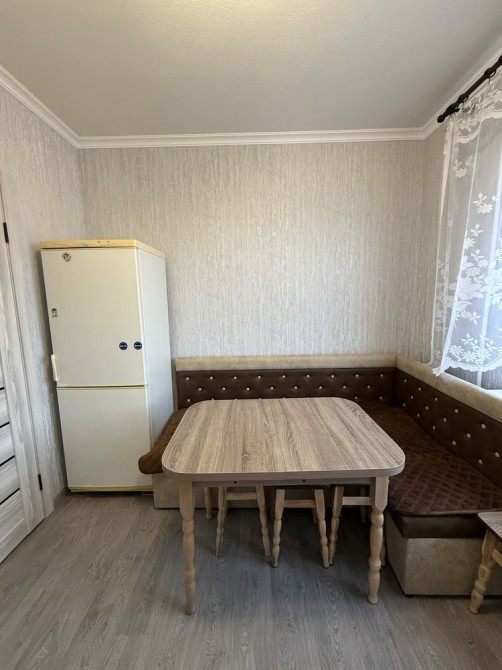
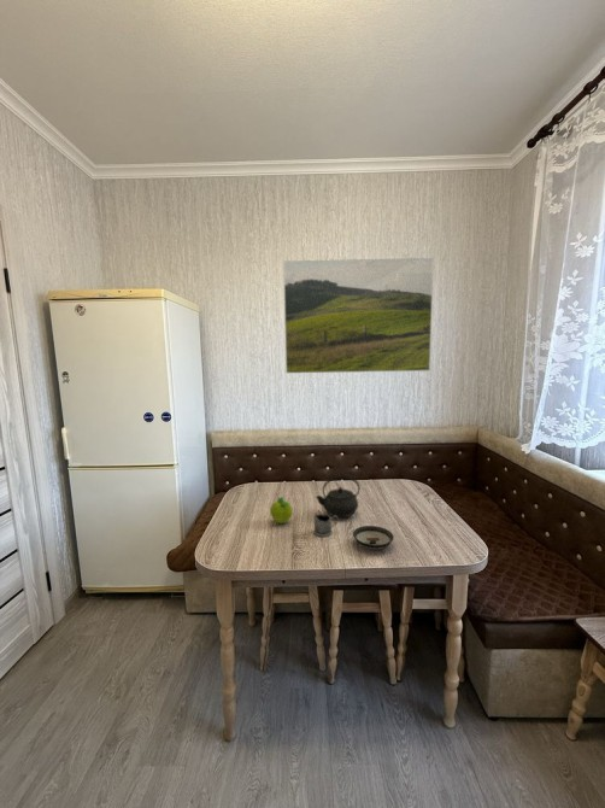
+ kettle [315,474,360,519]
+ saucer [352,525,395,550]
+ fruit [269,496,293,525]
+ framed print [282,257,435,374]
+ tea glass holder [312,513,340,538]
